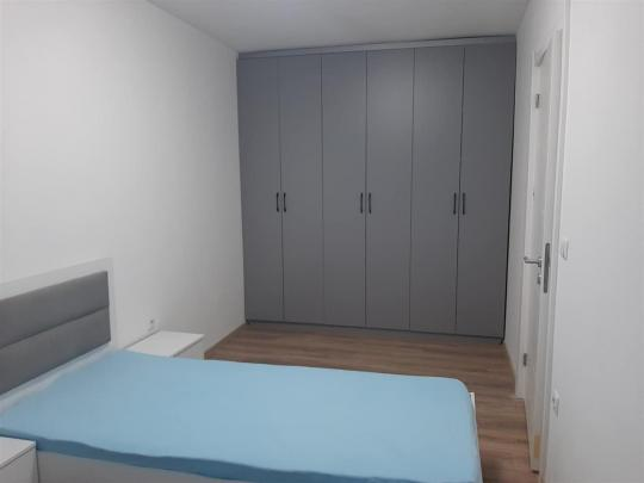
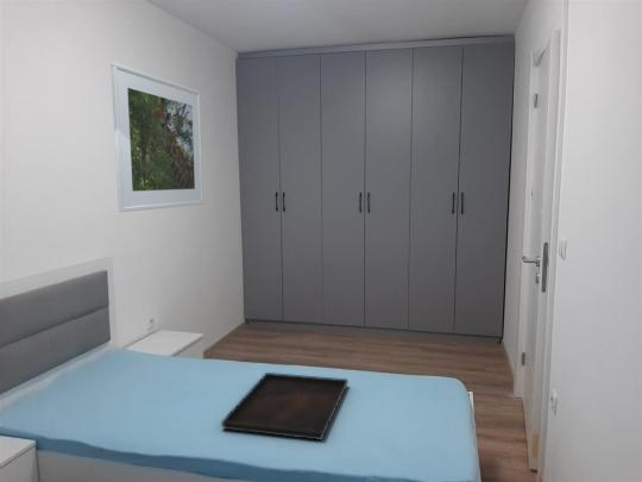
+ serving tray [220,371,350,442]
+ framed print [109,61,204,213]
